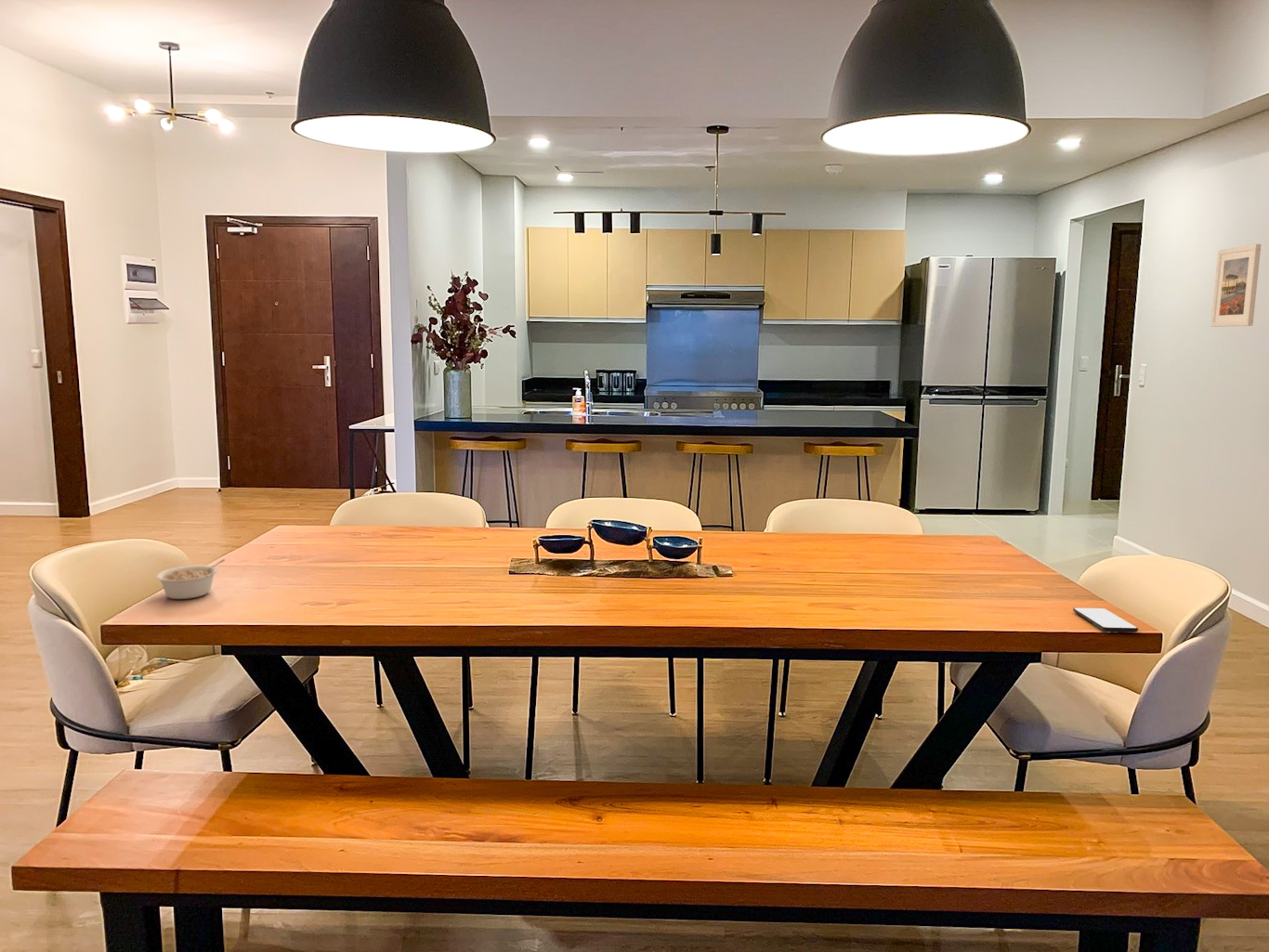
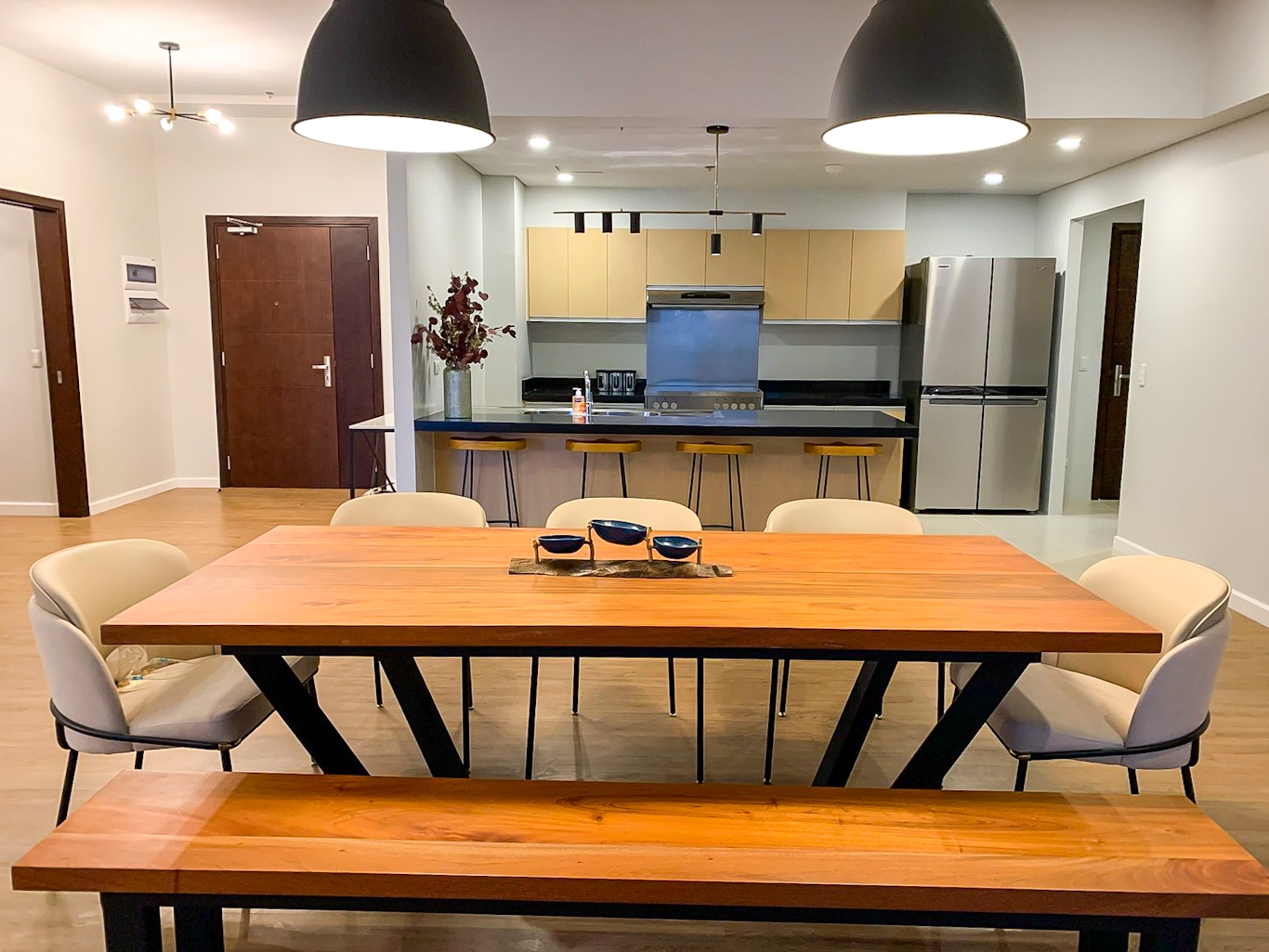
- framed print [1210,243,1262,328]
- legume [154,558,227,600]
- smartphone [1072,606,1139,633]
